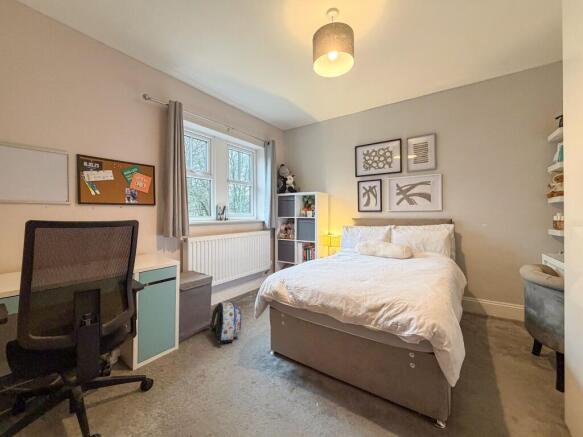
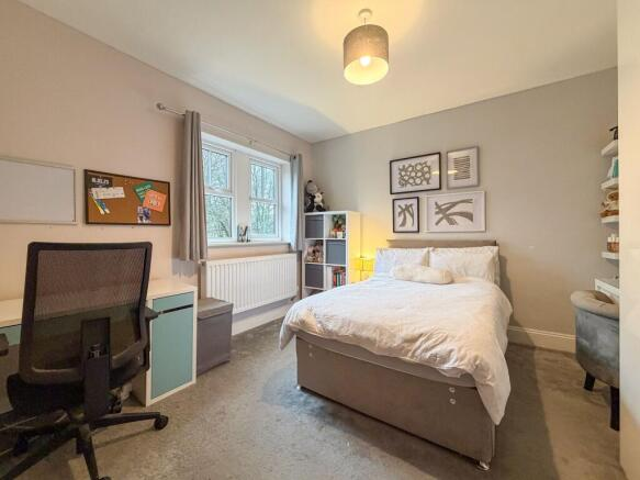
- backpack [209,301,243,346]
